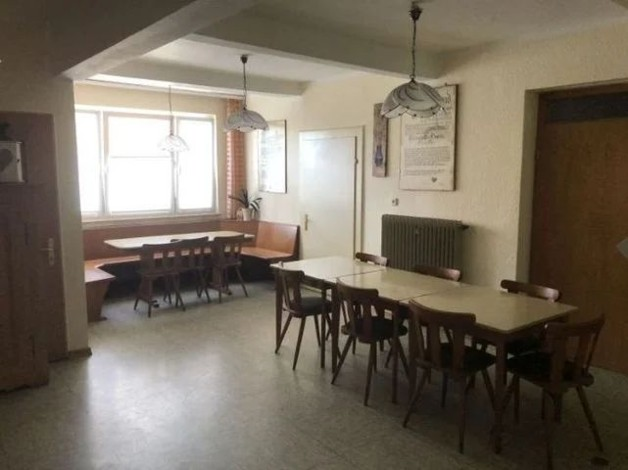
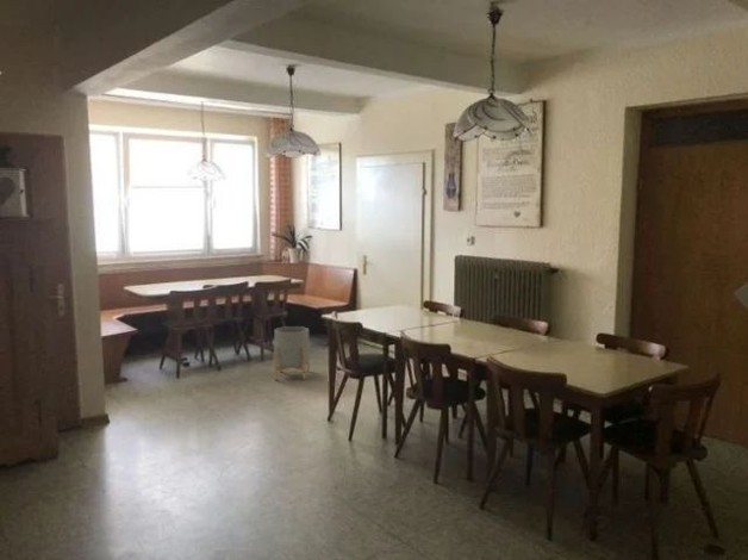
+ planter [273,325,311,381]
